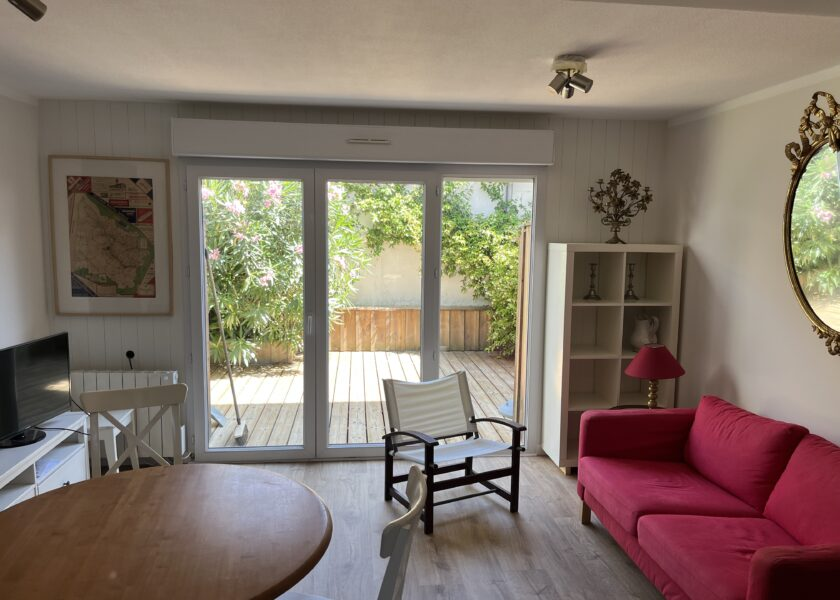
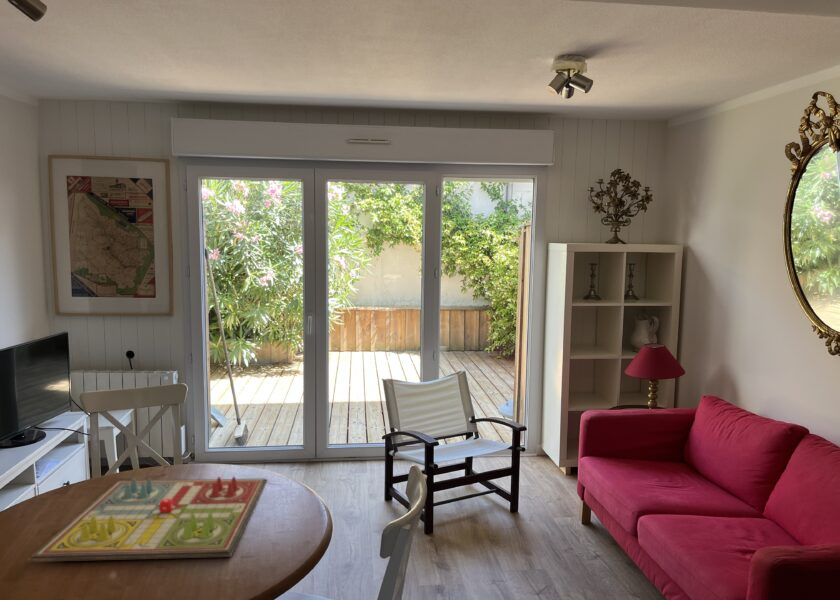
+ gameboard [27,476,268,563]
